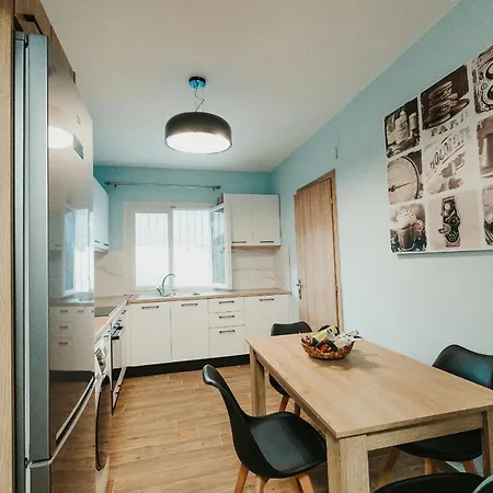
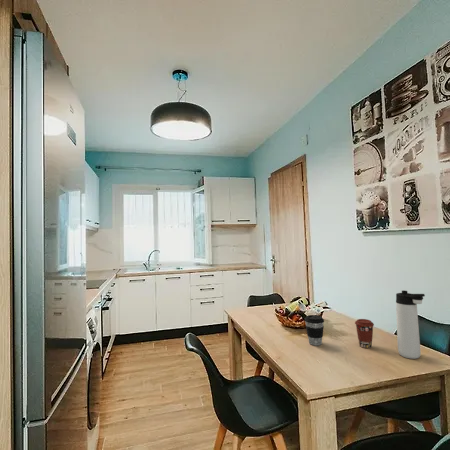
+ coffee cup [304,314,325,346]
+ thermos bottle [395,290,426,360]
+ coffee cup [354,318,375,349]
